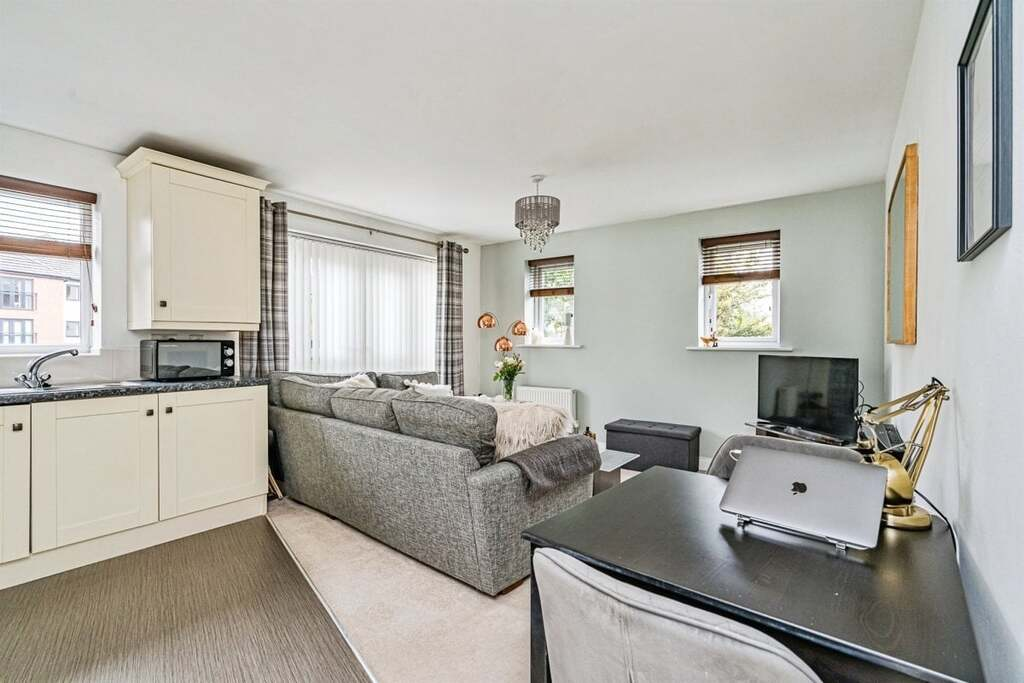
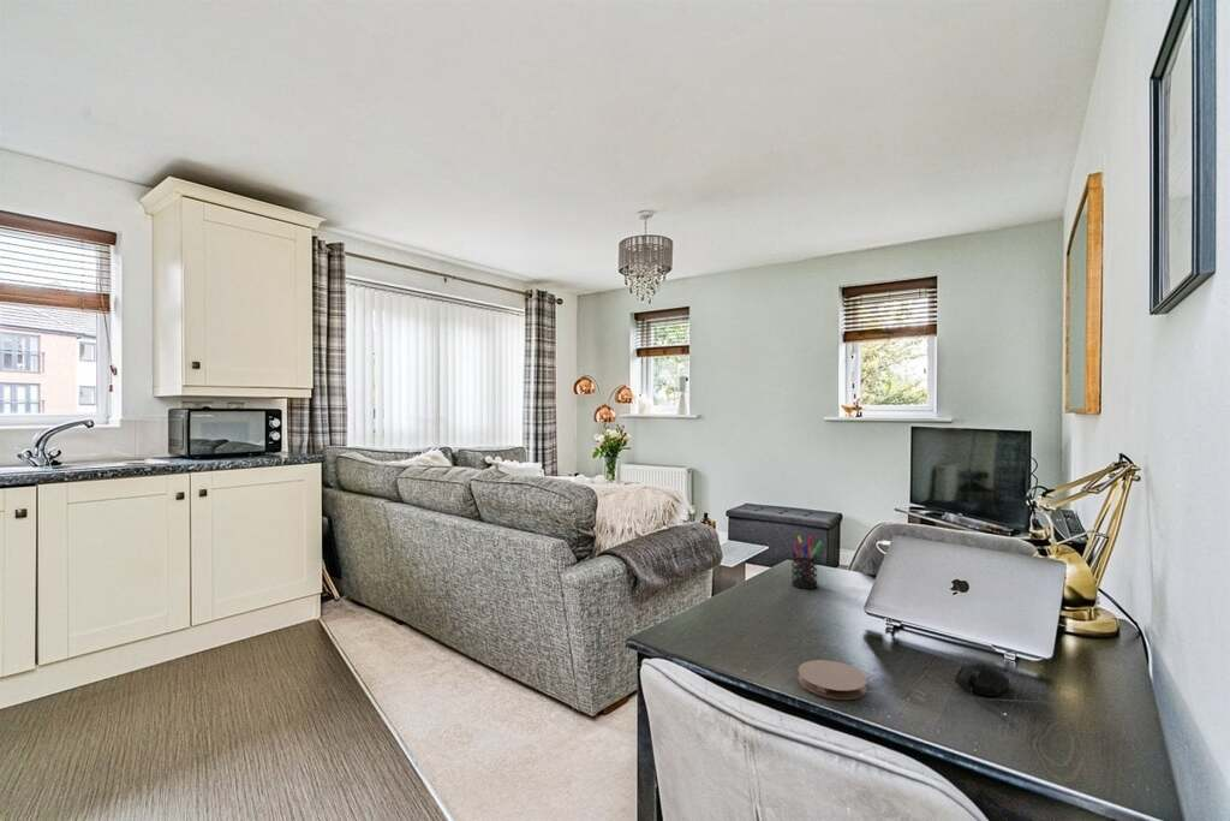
+ pen holder [790,534,824,590]
+ coaster [798,659,868,701]
+ computer mouse [953,661,1010,722]
